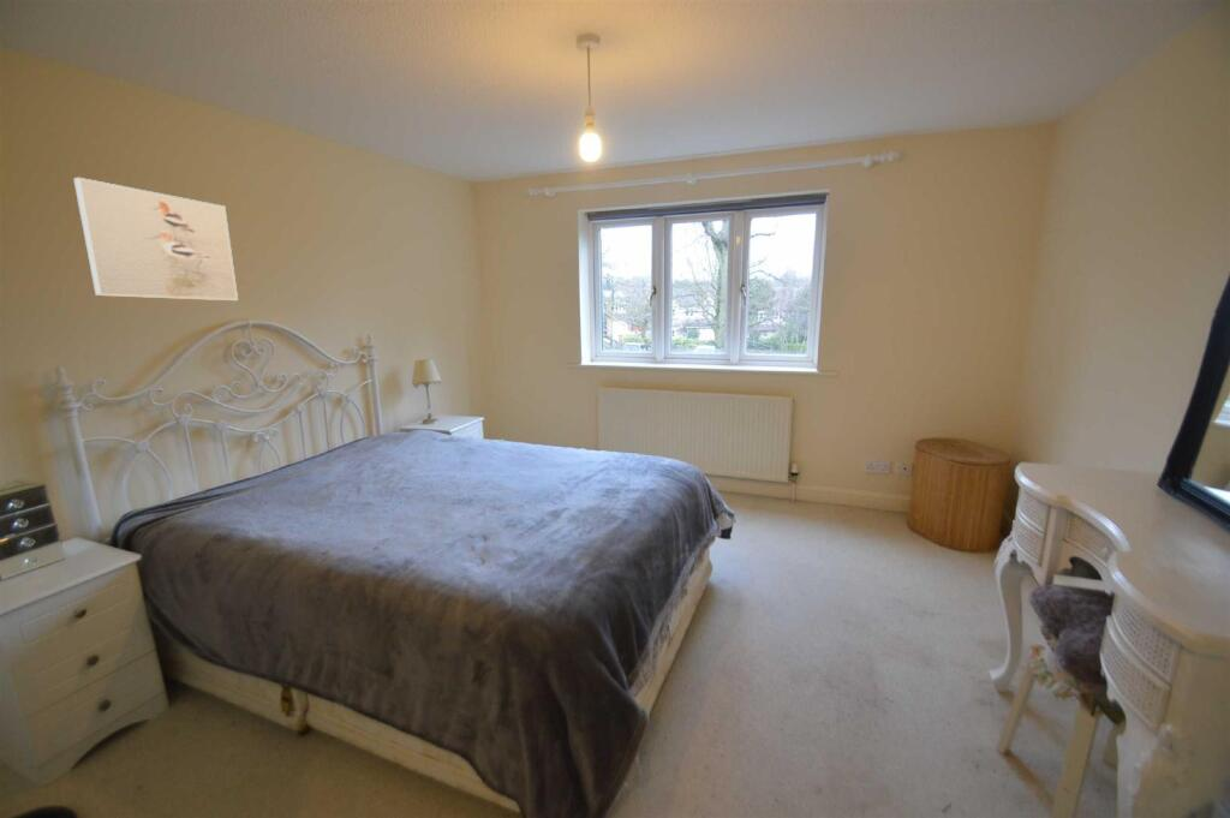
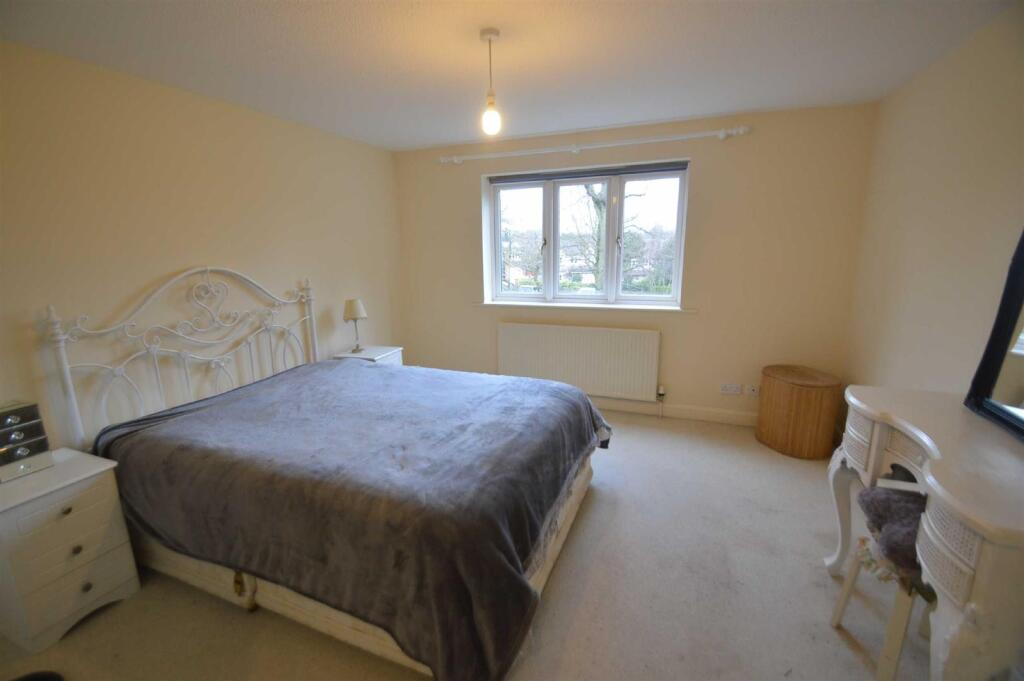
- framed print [72,177,239,301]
